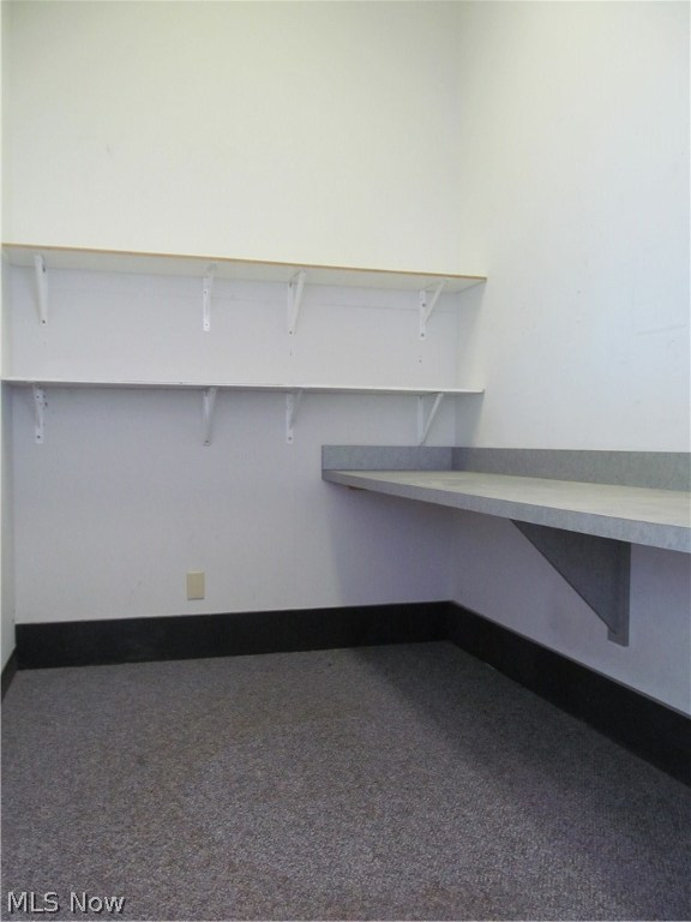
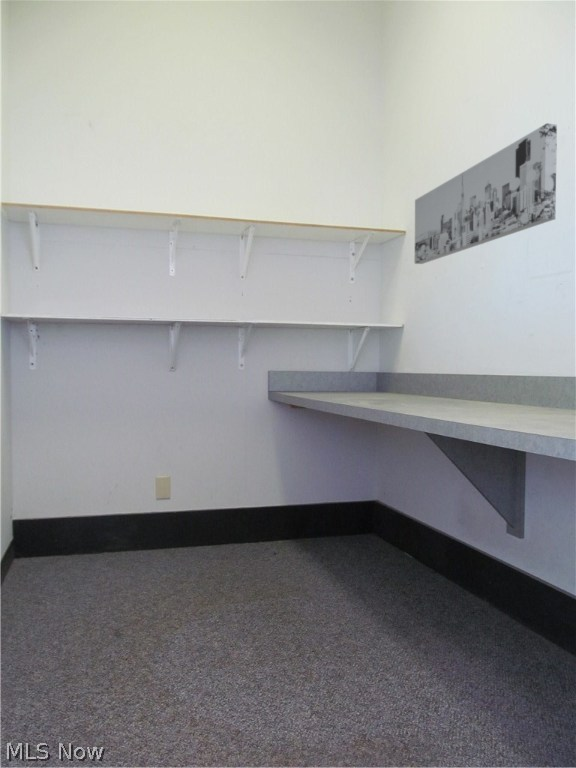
+ wall art [414,123,558,265]
